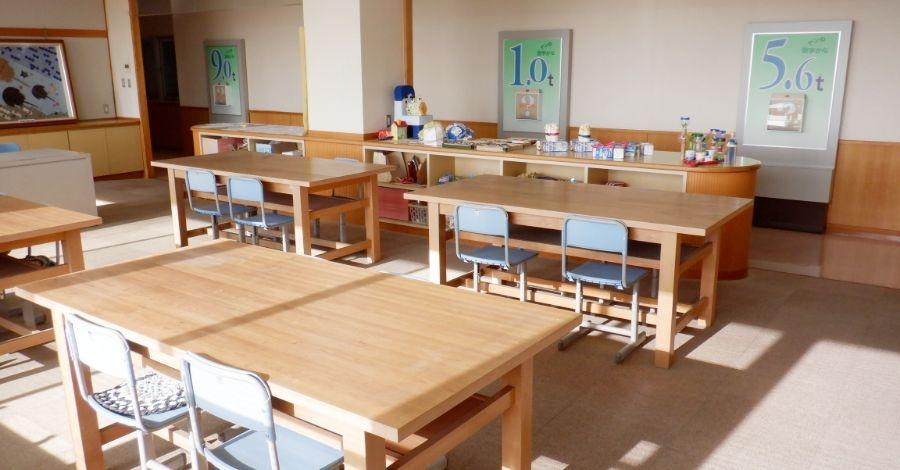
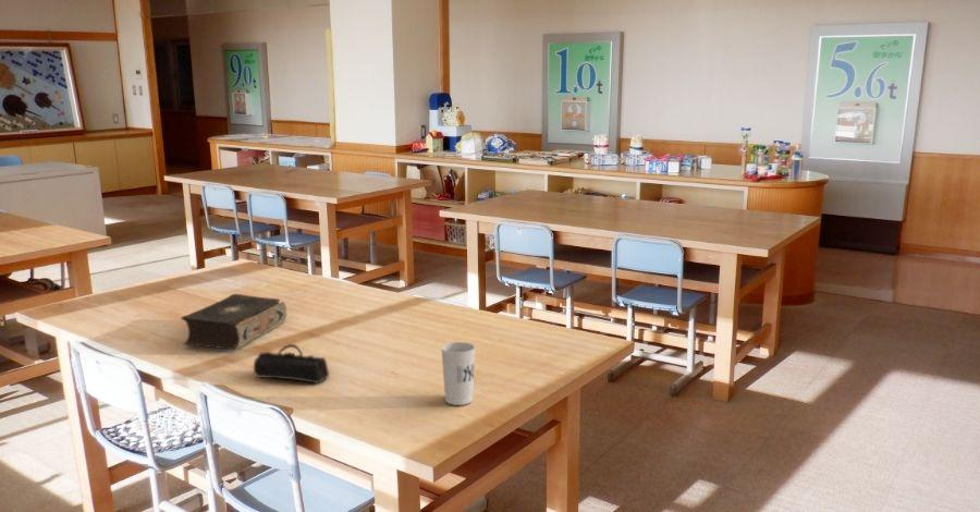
+ pencil case [253,343,330,385]
+ cup [440,341,477,406]
+ book [180,293,287,351]
